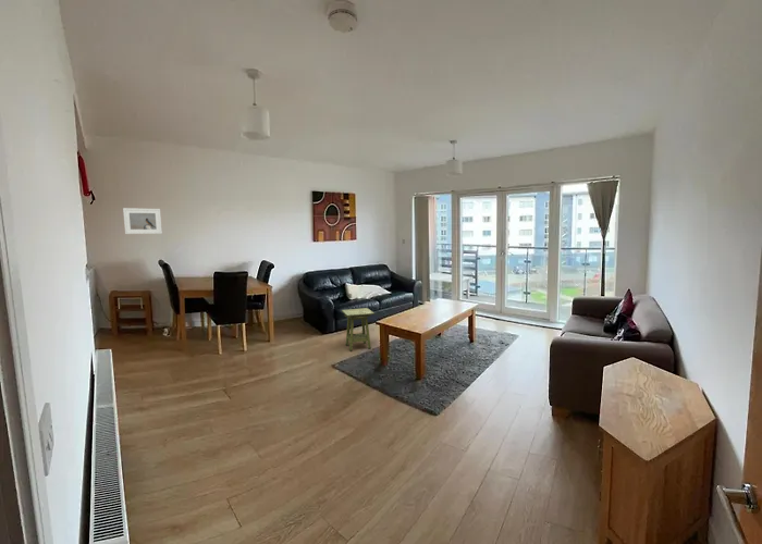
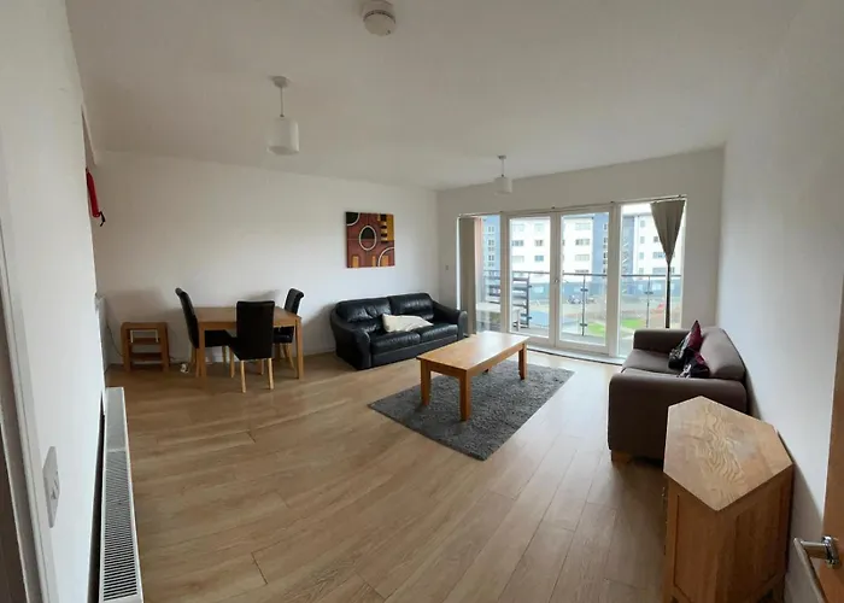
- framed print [122,207,163,235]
- side table [341,307,376,353]
